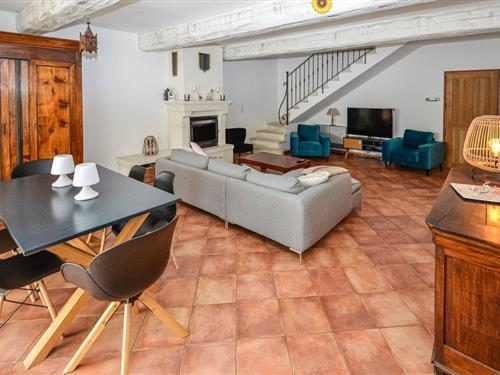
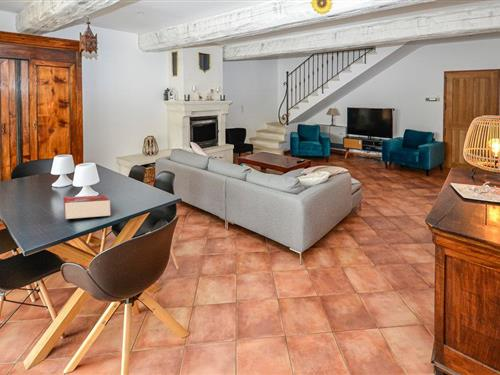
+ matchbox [62,194,111,220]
